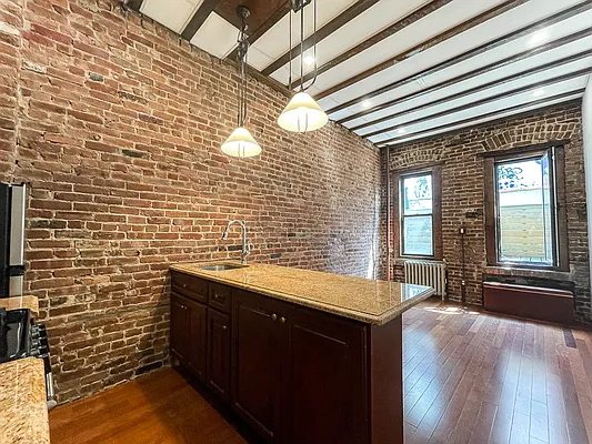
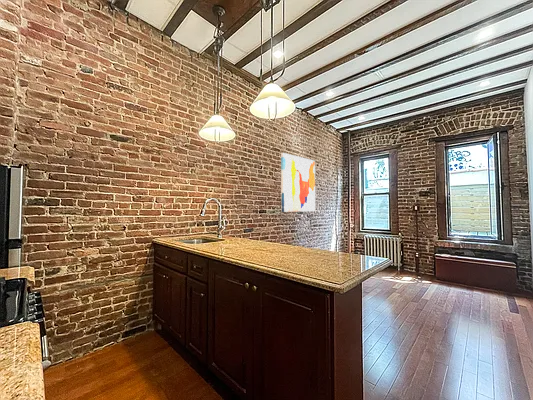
+ wall art [280,152,316,213]
